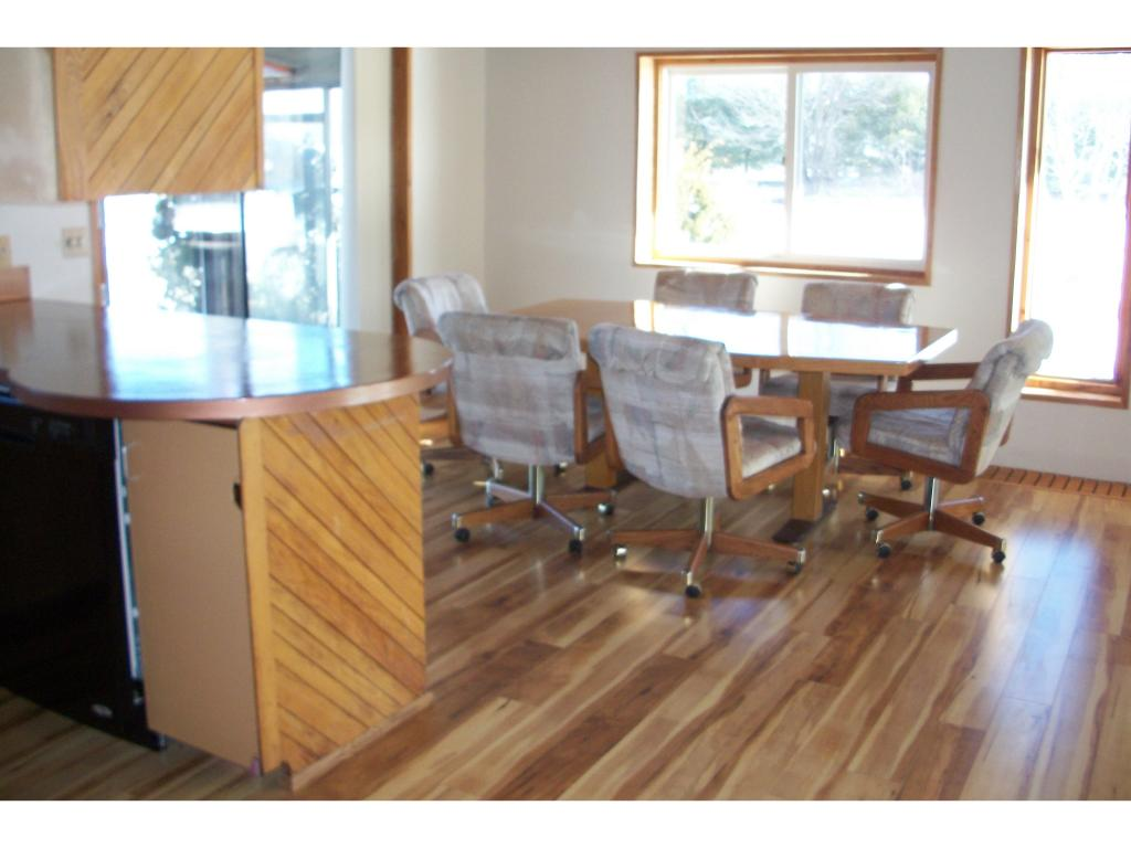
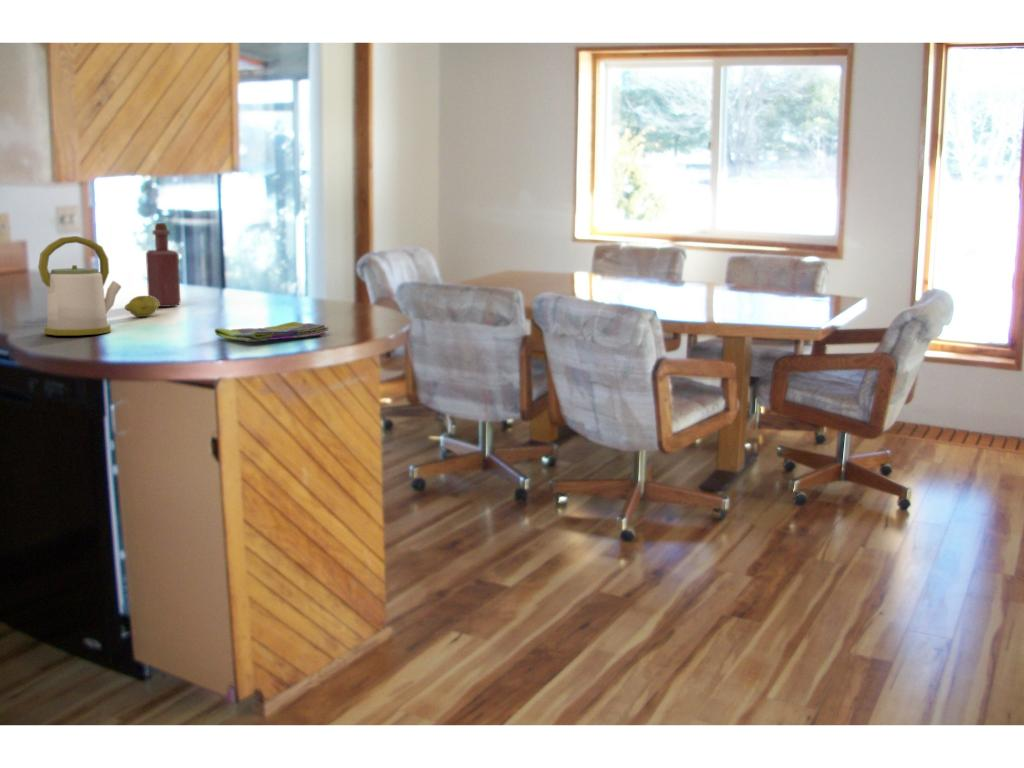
+ dish towel [214,321,330,343]
+ bottle [145,222,181,308]
+ kettle [37,235,122,336]
+ fruit [123,295,159,318]
